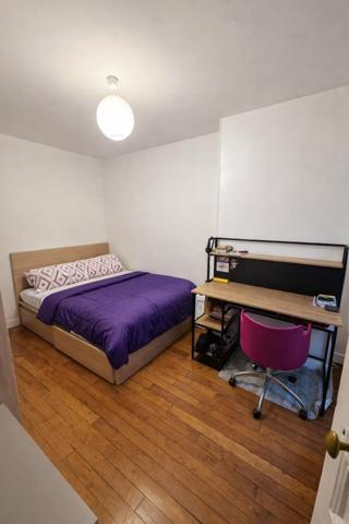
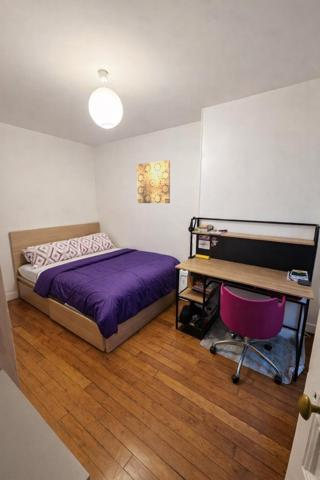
+ wall art [136,159,171,204]
